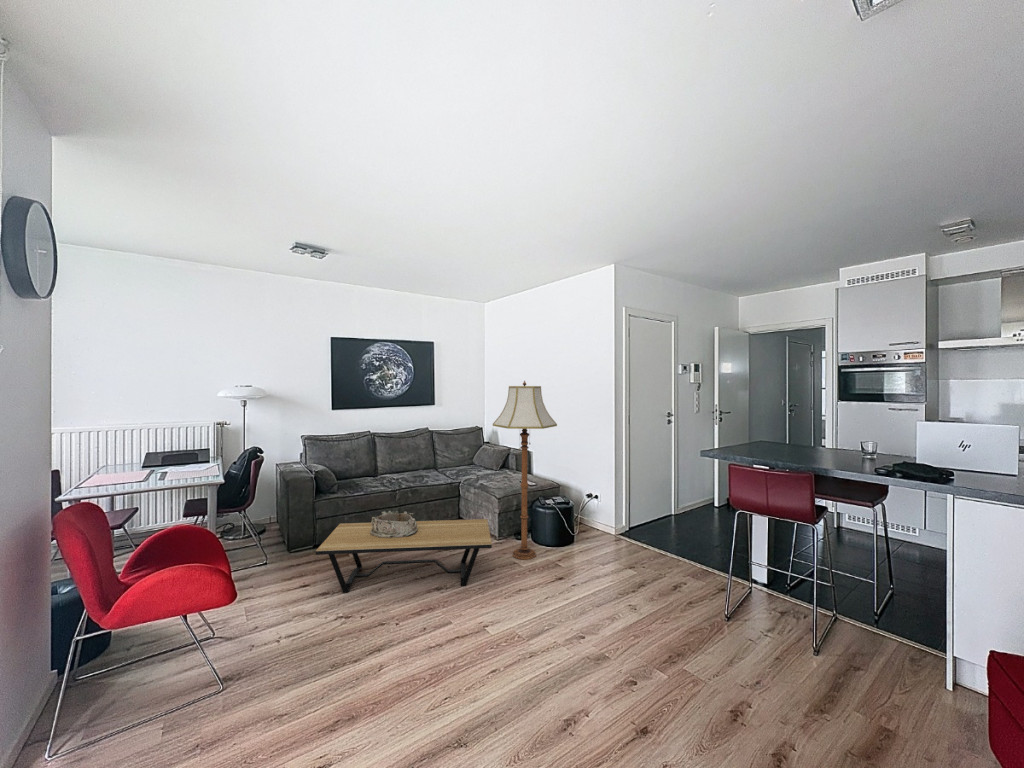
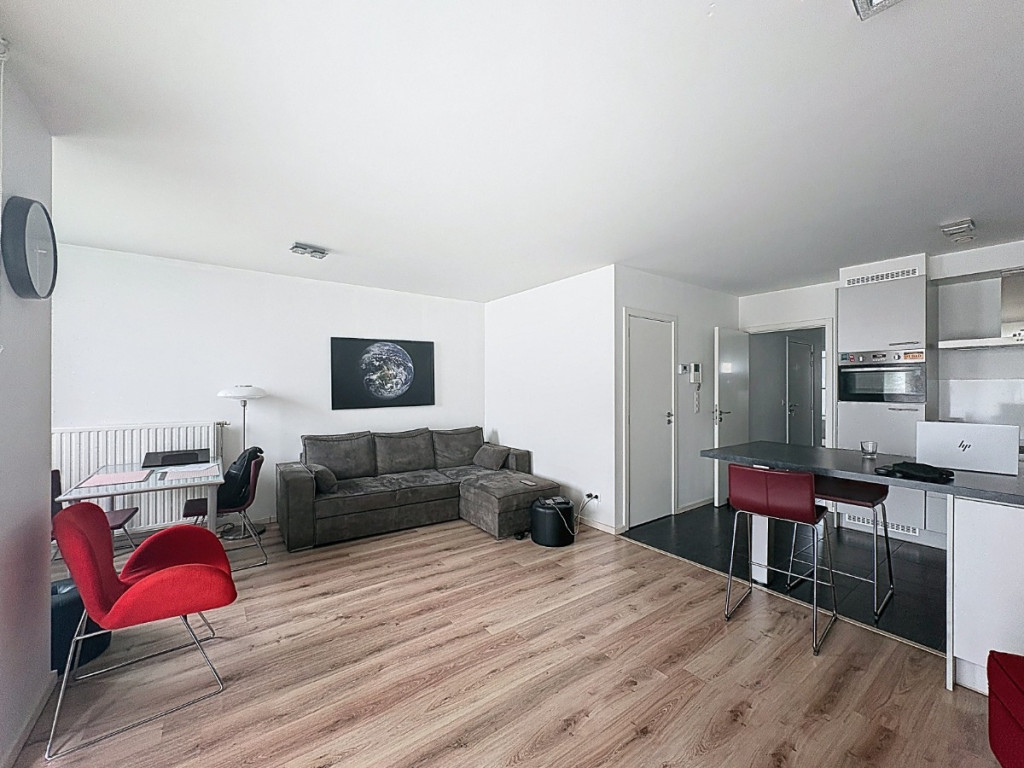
- floor lamp [492,380,558,560]
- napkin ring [370,510,418,538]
- coffee table [315,518,493,594]
